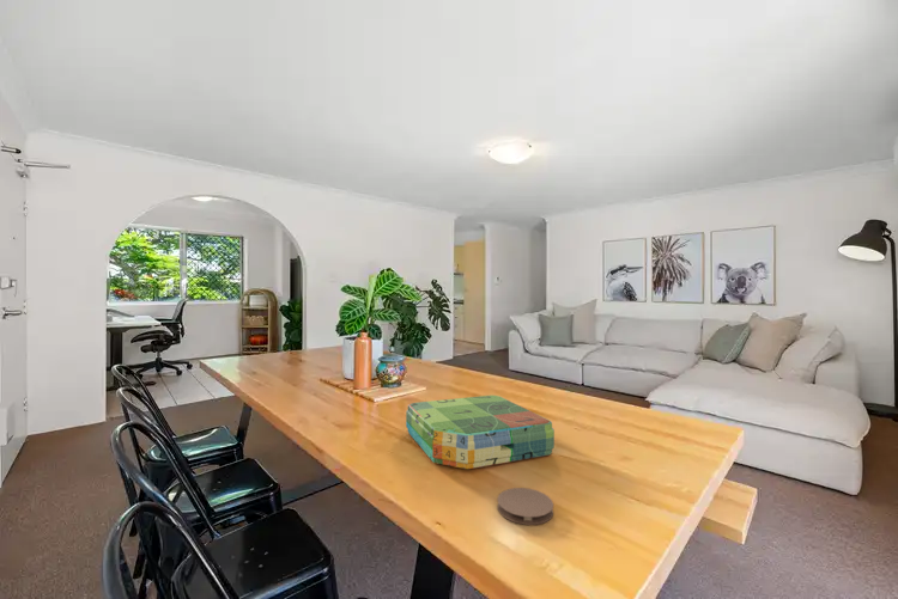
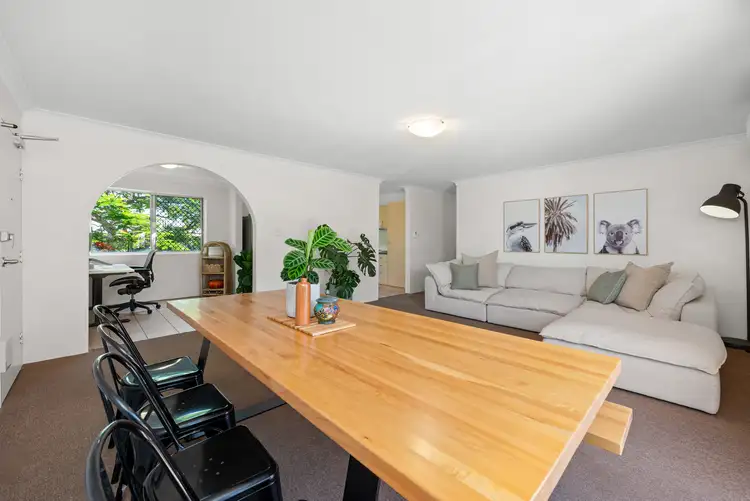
- board game [405,395,556,470]
- coaster [497,487,554,526]
